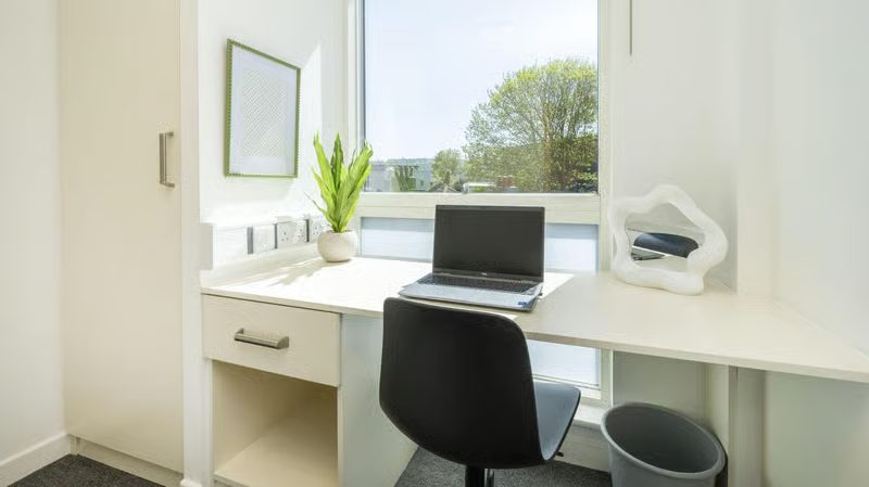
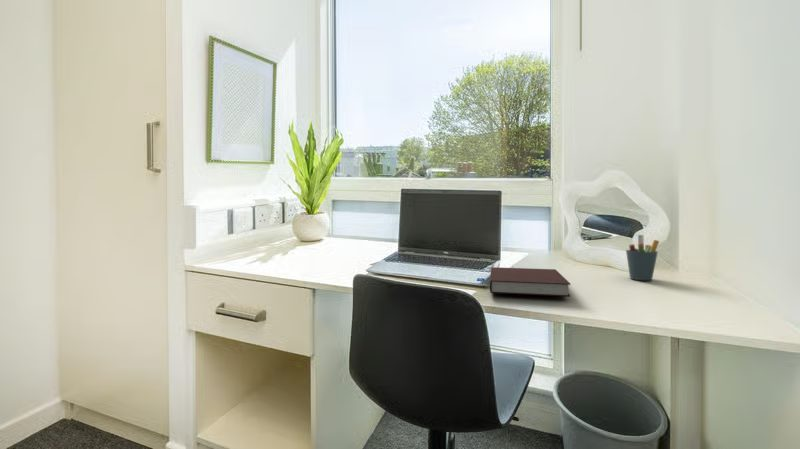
+ notebook [489,266,572,298]
+ pen holder [625,234,660,281]
